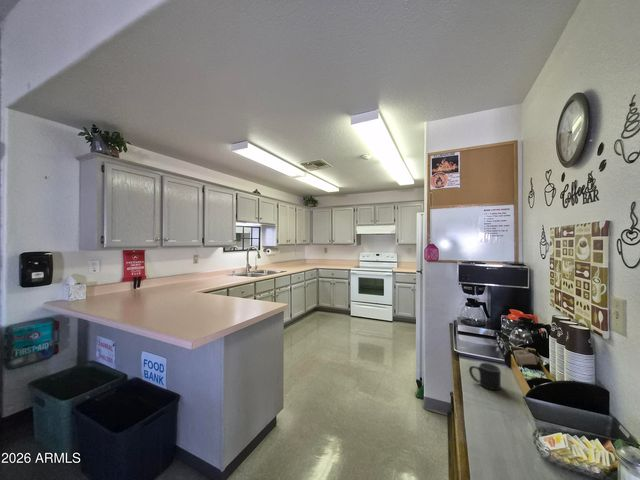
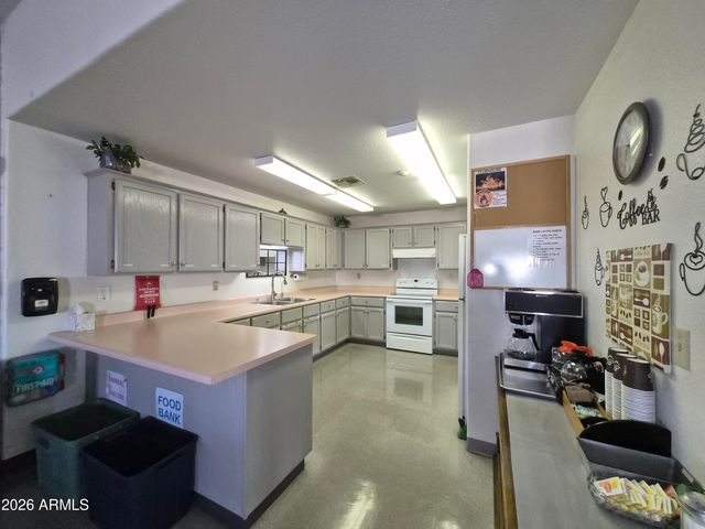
- mug [468,362,502,391]
